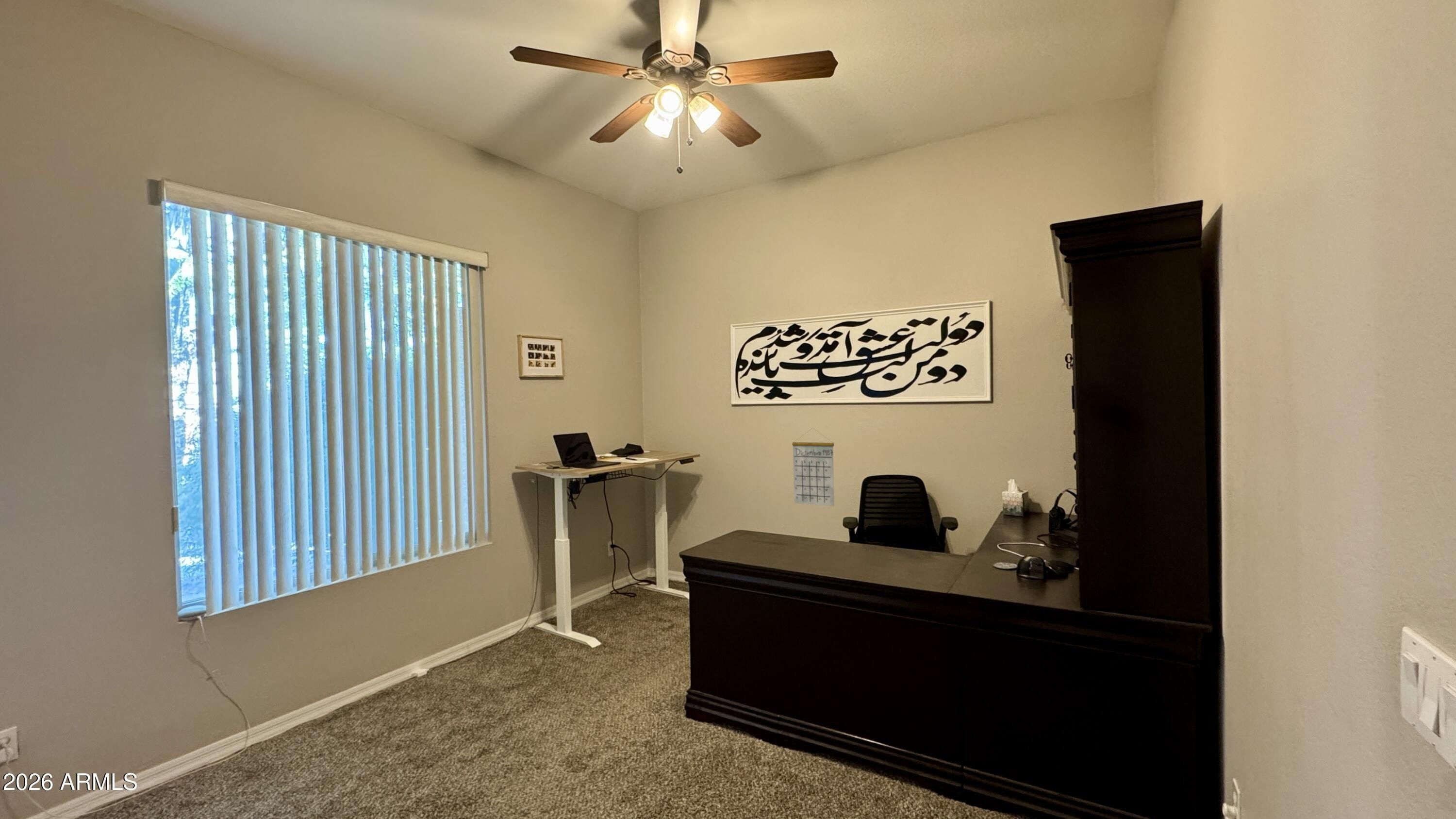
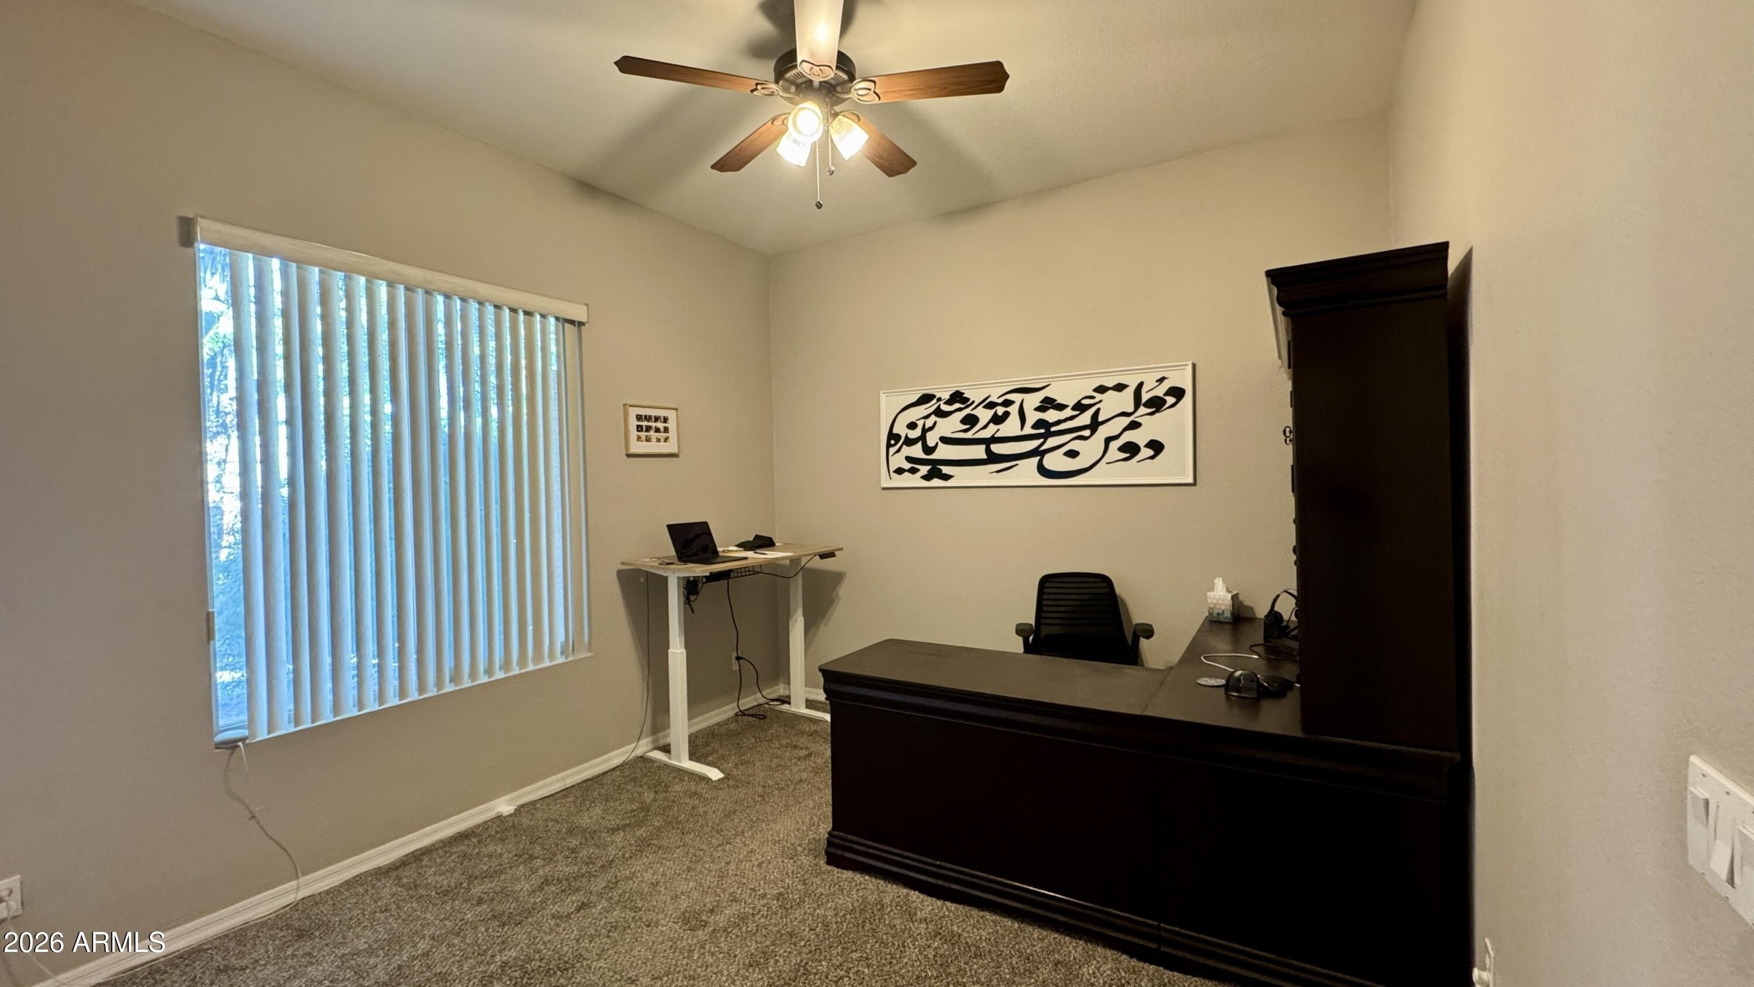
- calendar [792,427,835,506]
